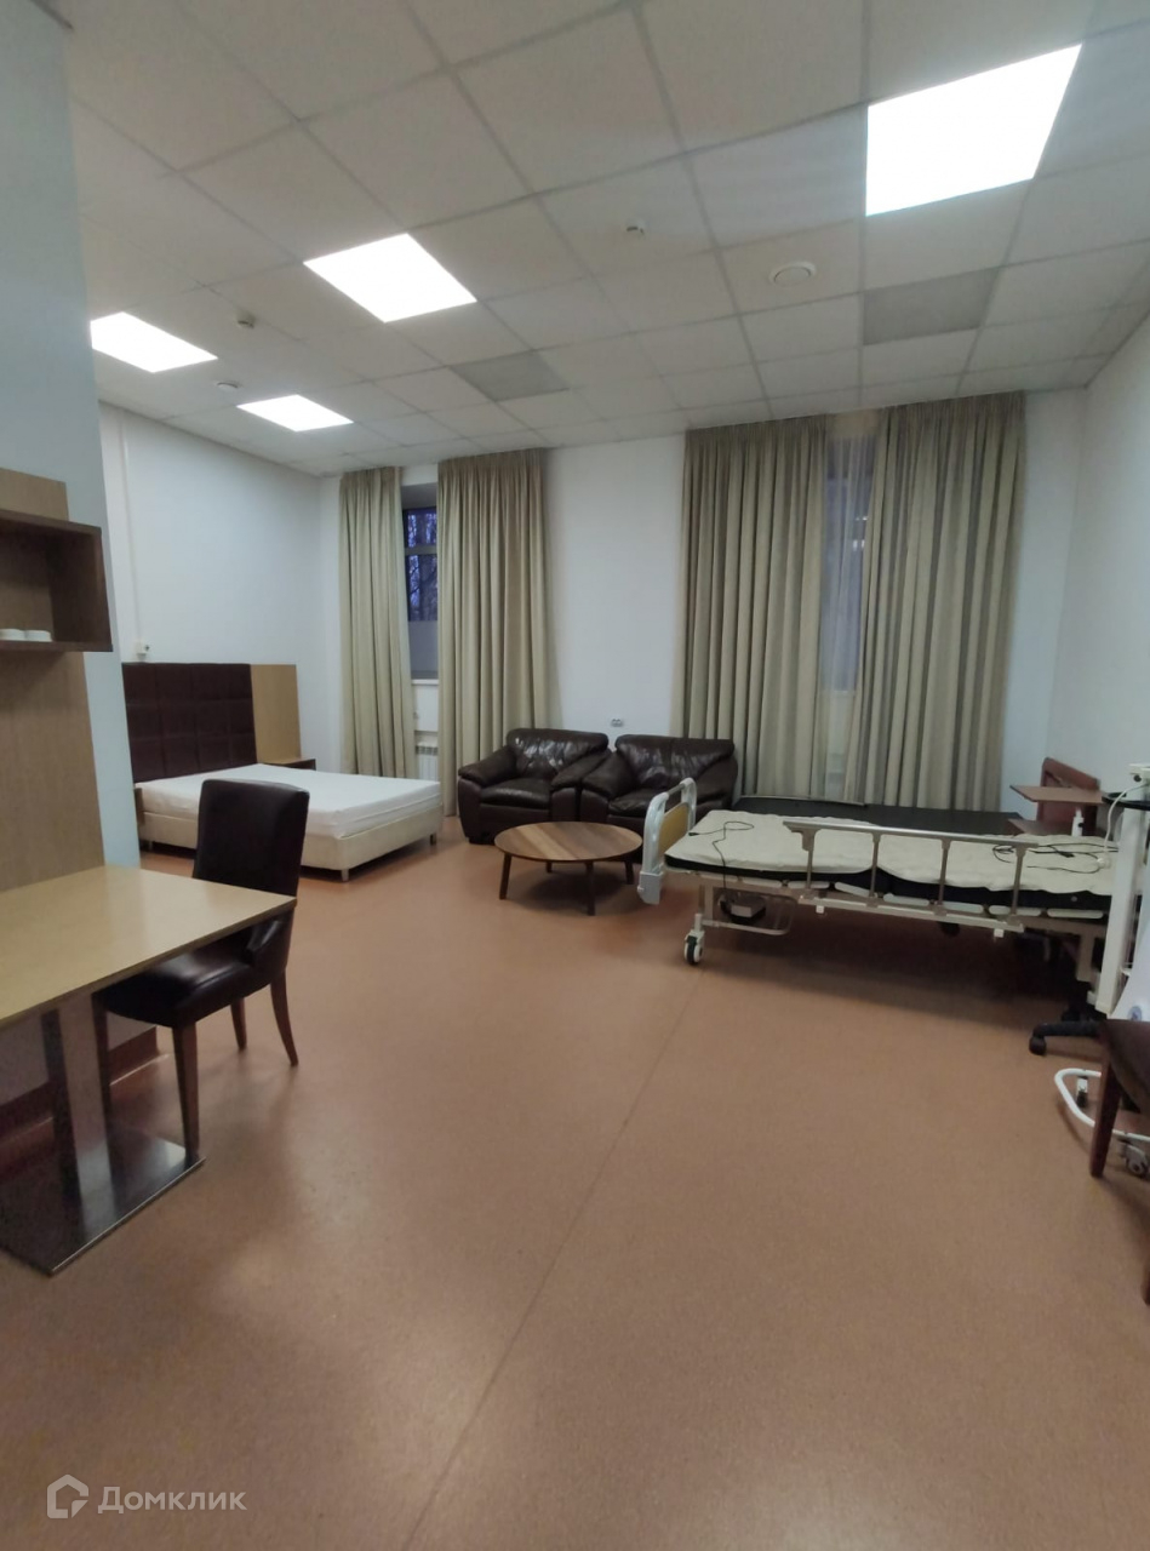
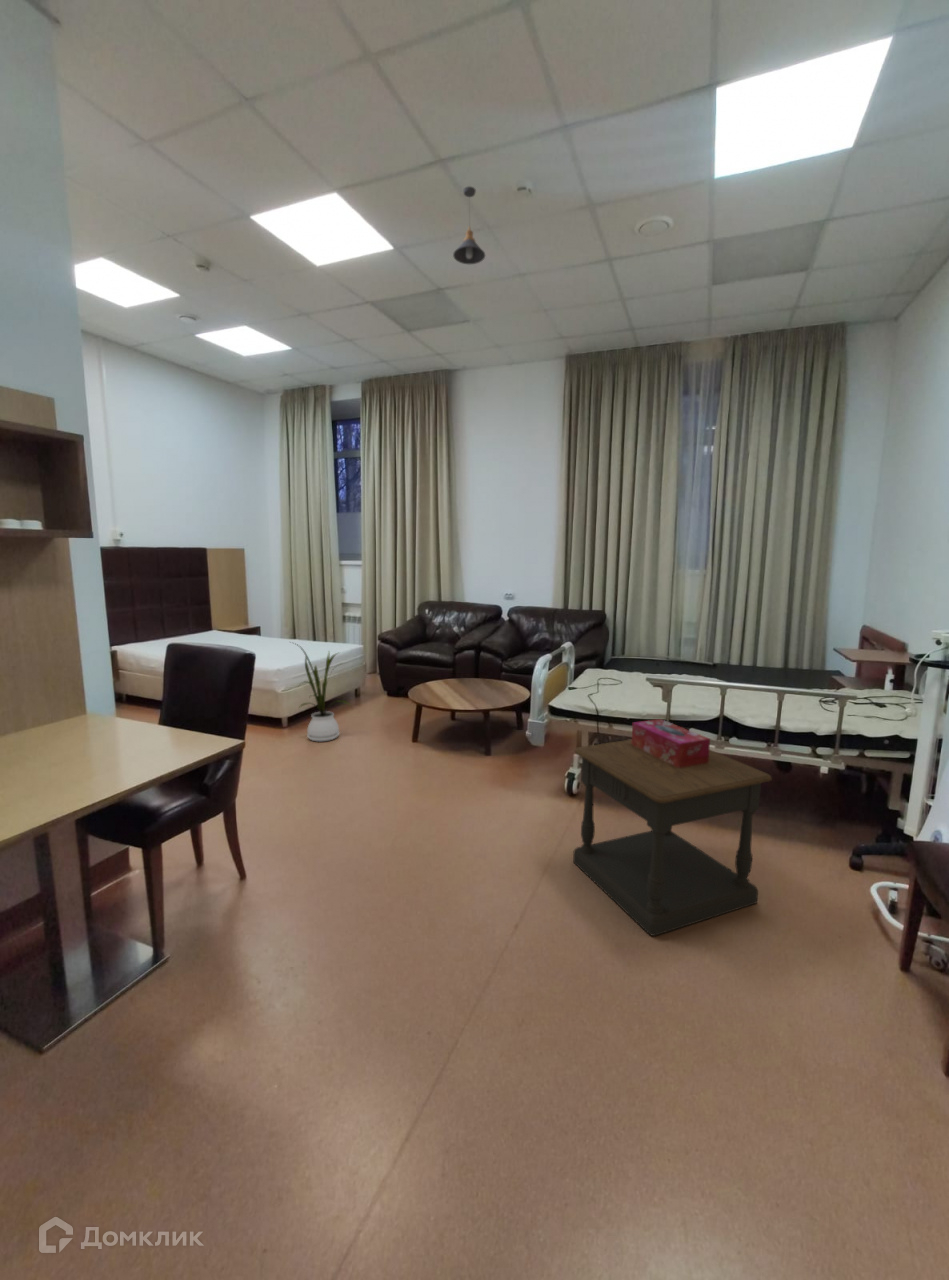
+ side table [572,739,773,937]
+ tissue box [631,718,711,768]
+ pendant light [452,185,486,265]
+ house plant [290,641,352,742]
